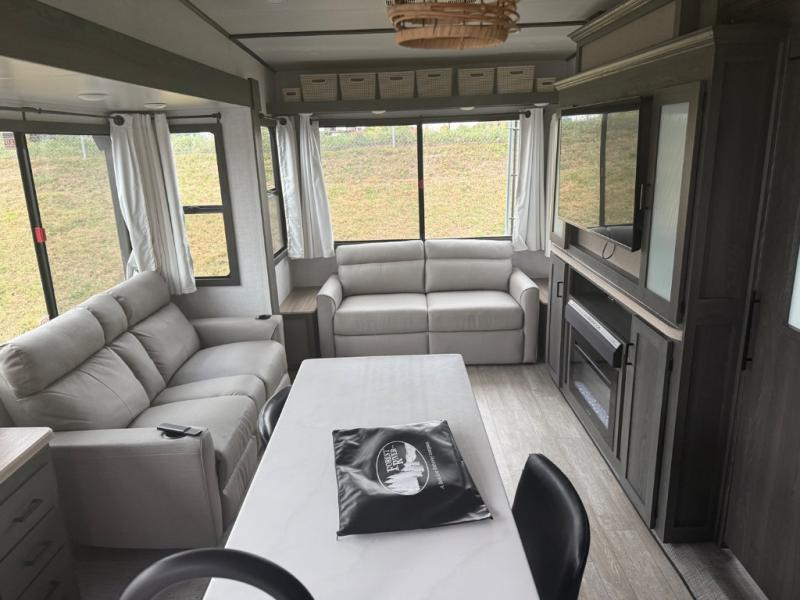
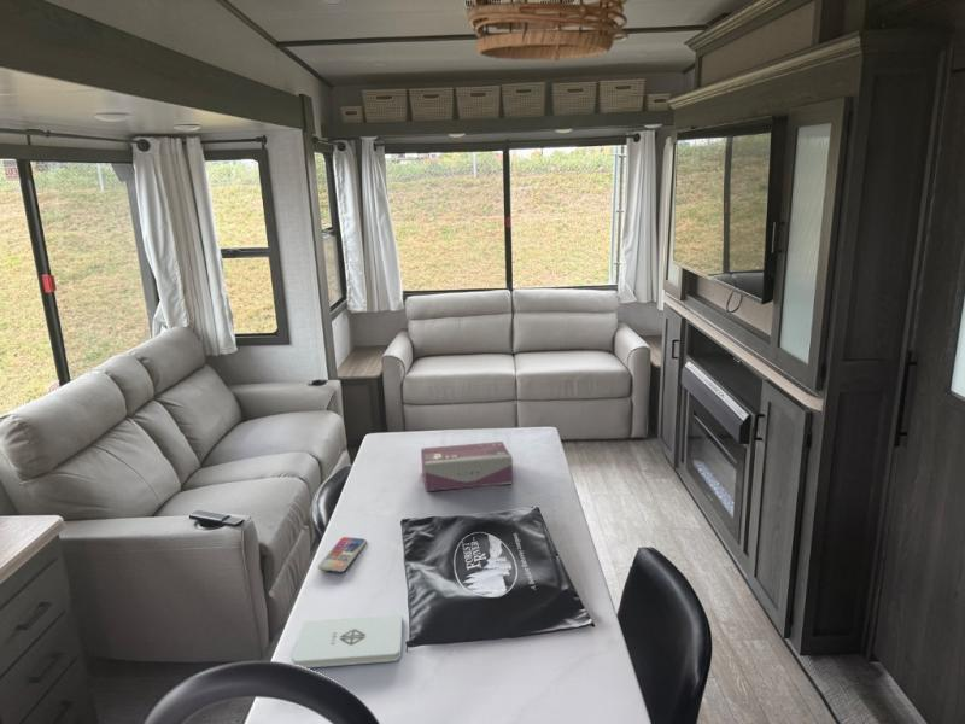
+ smartphone [316,536,368,573]
+ notepad [291,613,404,668]
+ tissue box [420,440,514,492]
